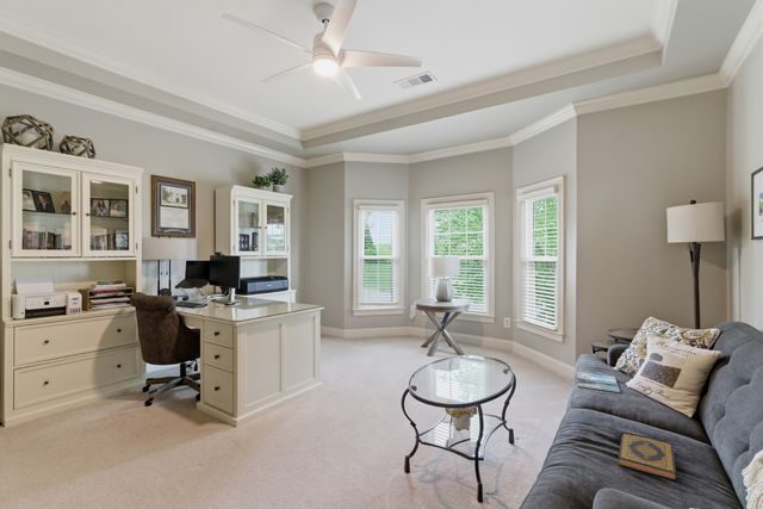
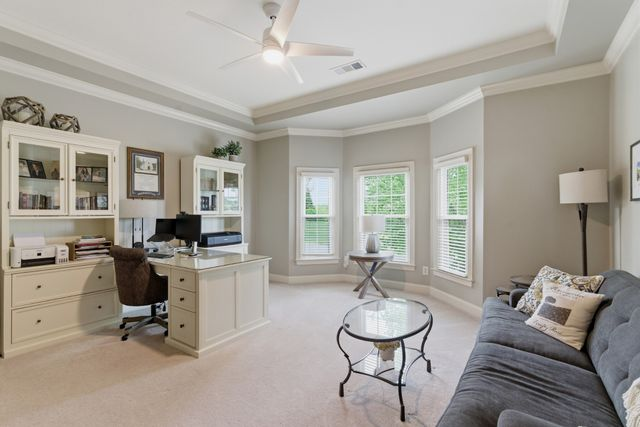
- magazine [576,371,621,393]
- hardback book [618,432,678,482]
